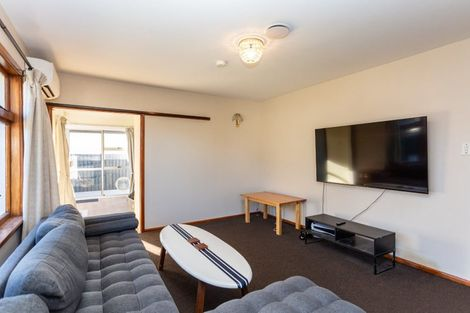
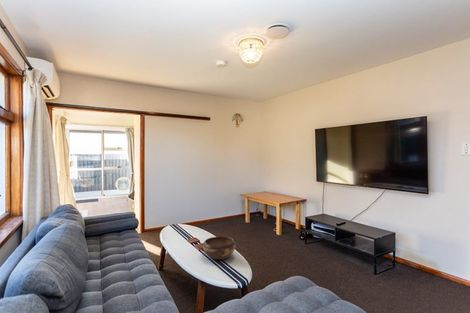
+ decorative bowl [202,235,237,261]
